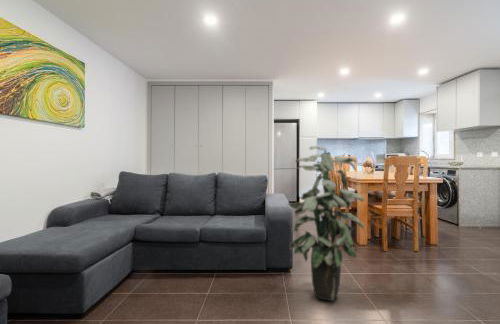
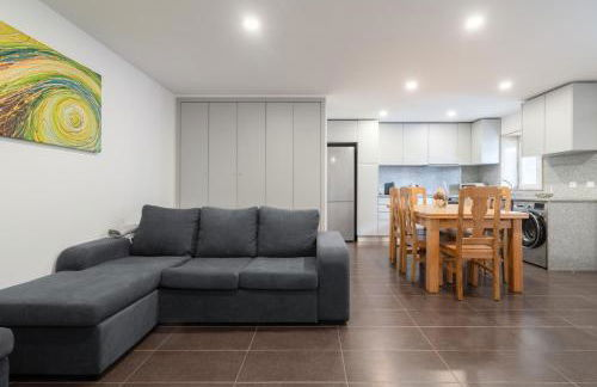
- indoor plant [286,145,365,302]
